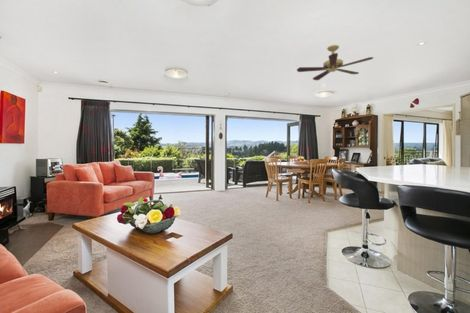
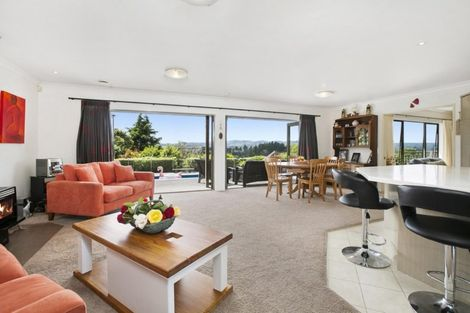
- ceiling fan [296,44,374,81]
